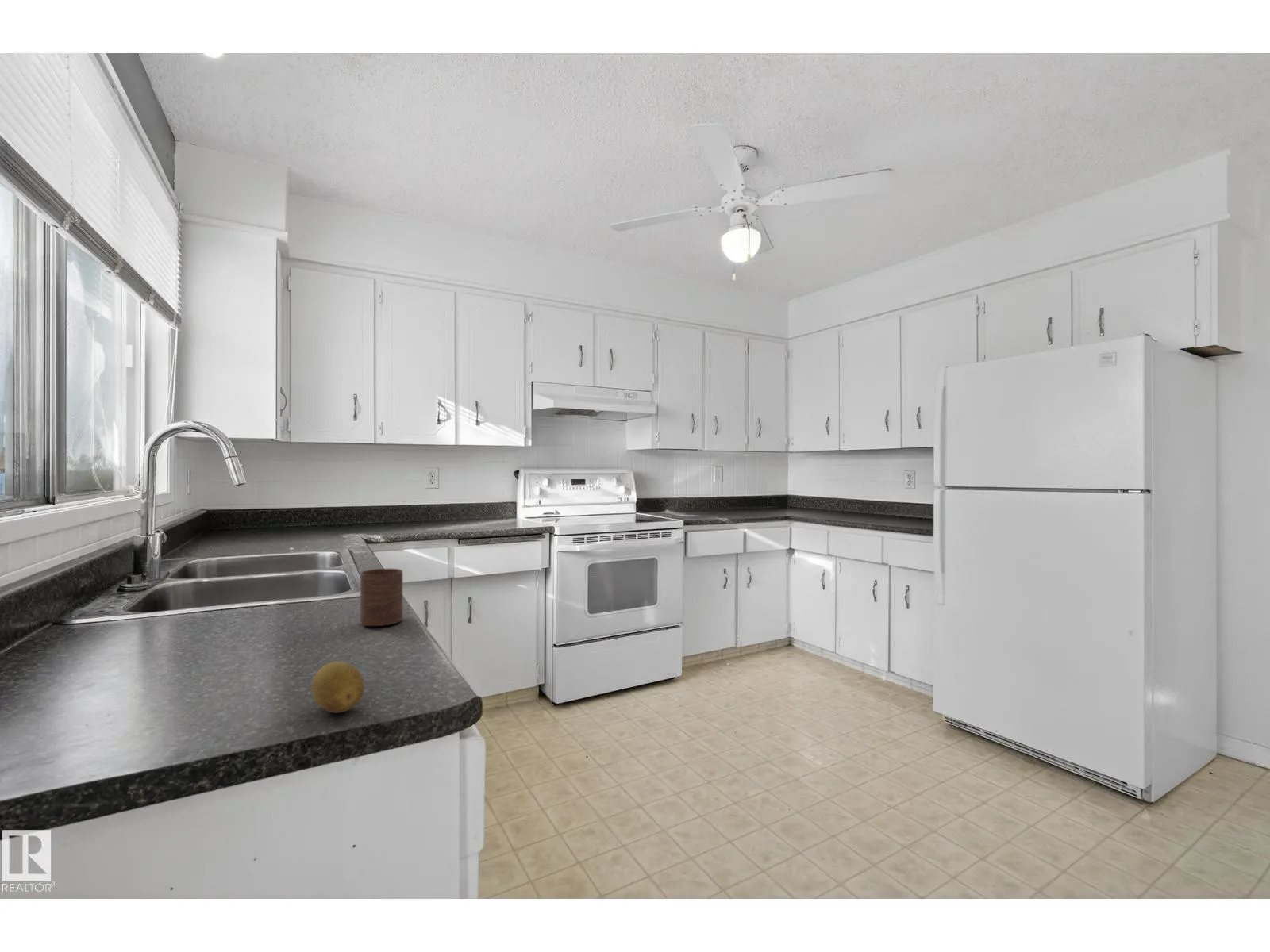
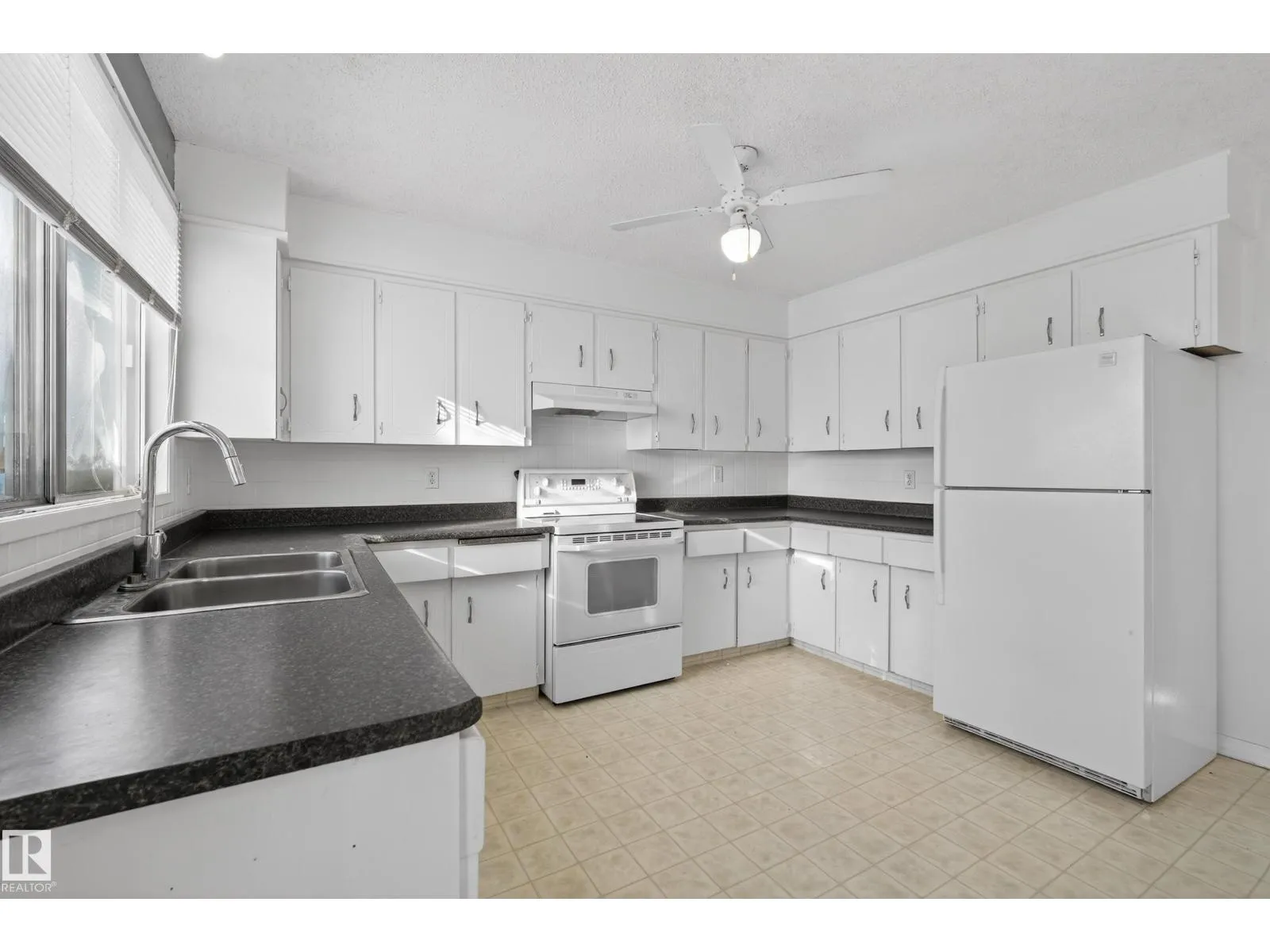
- fruit [310,661,365,714]
- cup [360,568,403,627]
